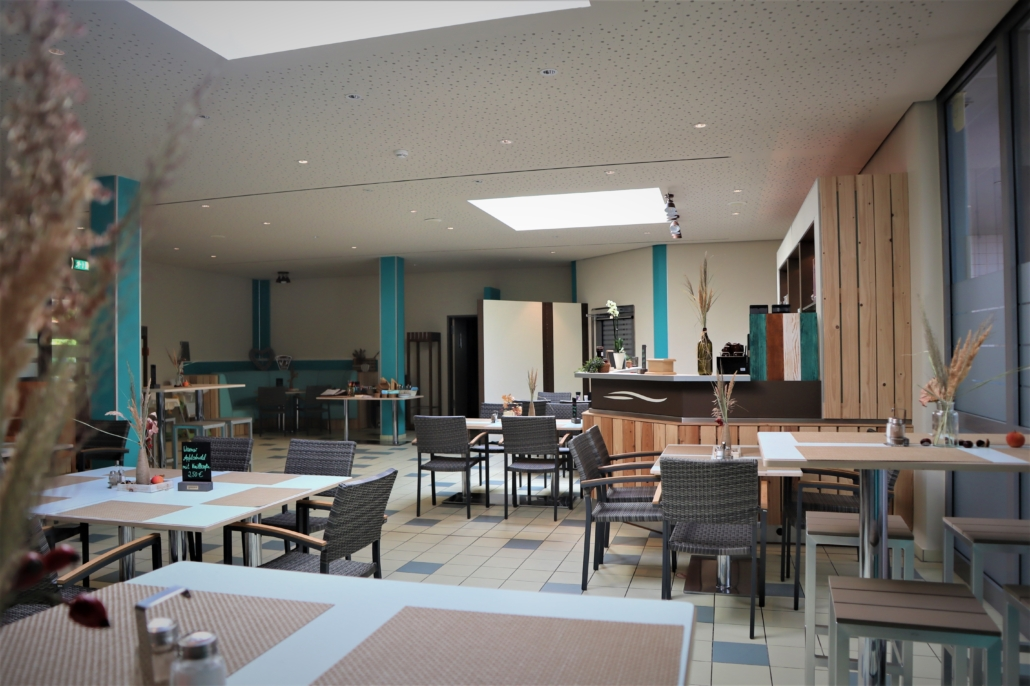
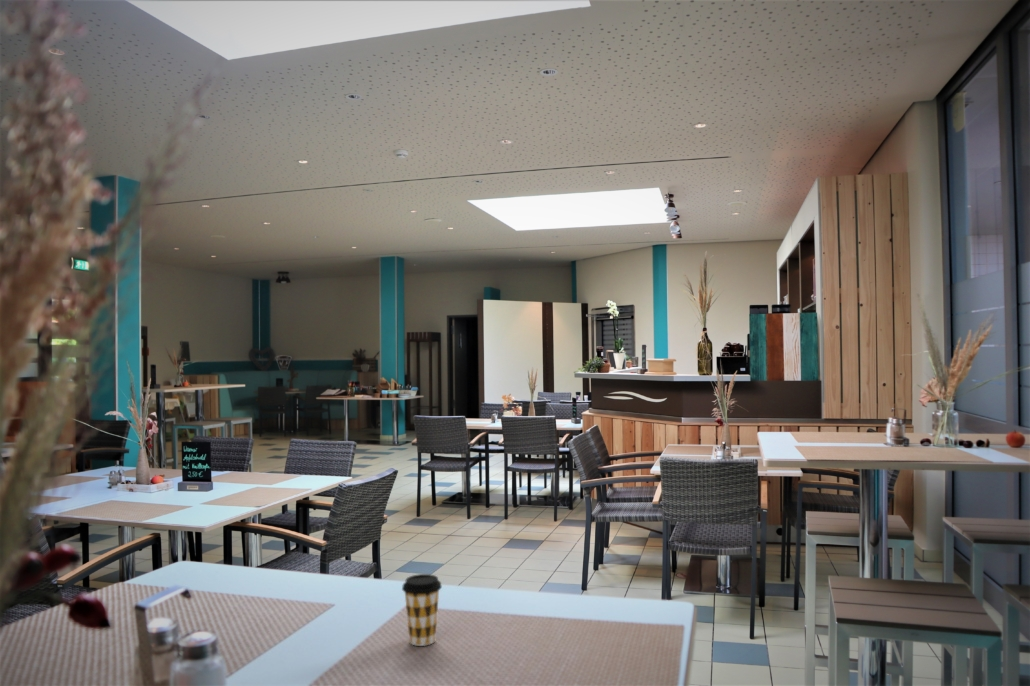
+ coffee cup [401,573,443,647]
